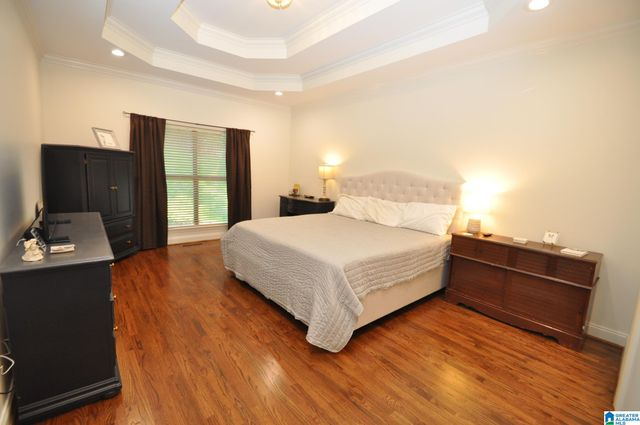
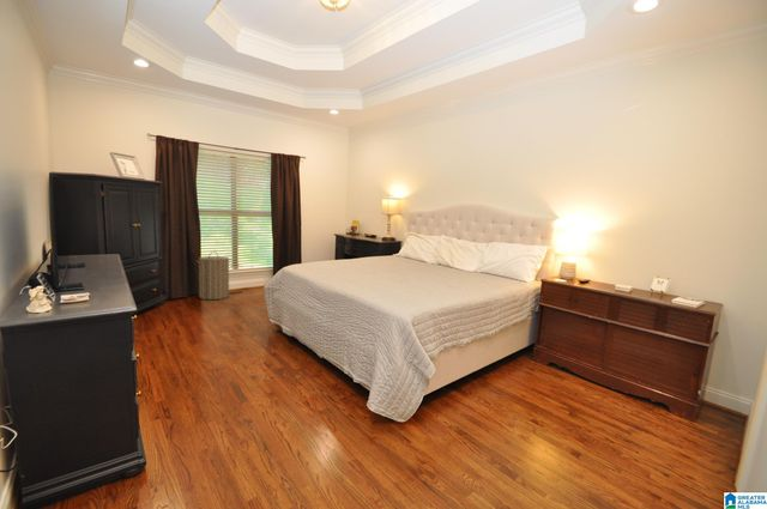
+ laundry hamper [194,250,232,301]
